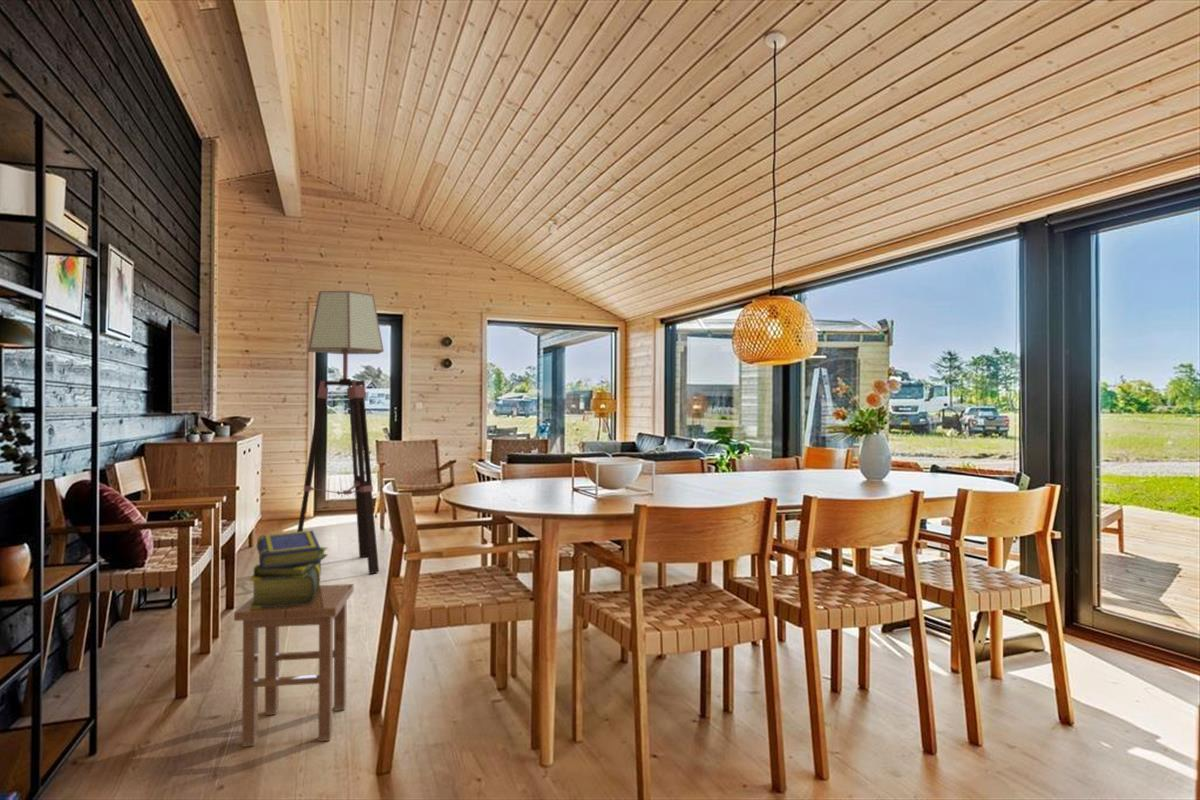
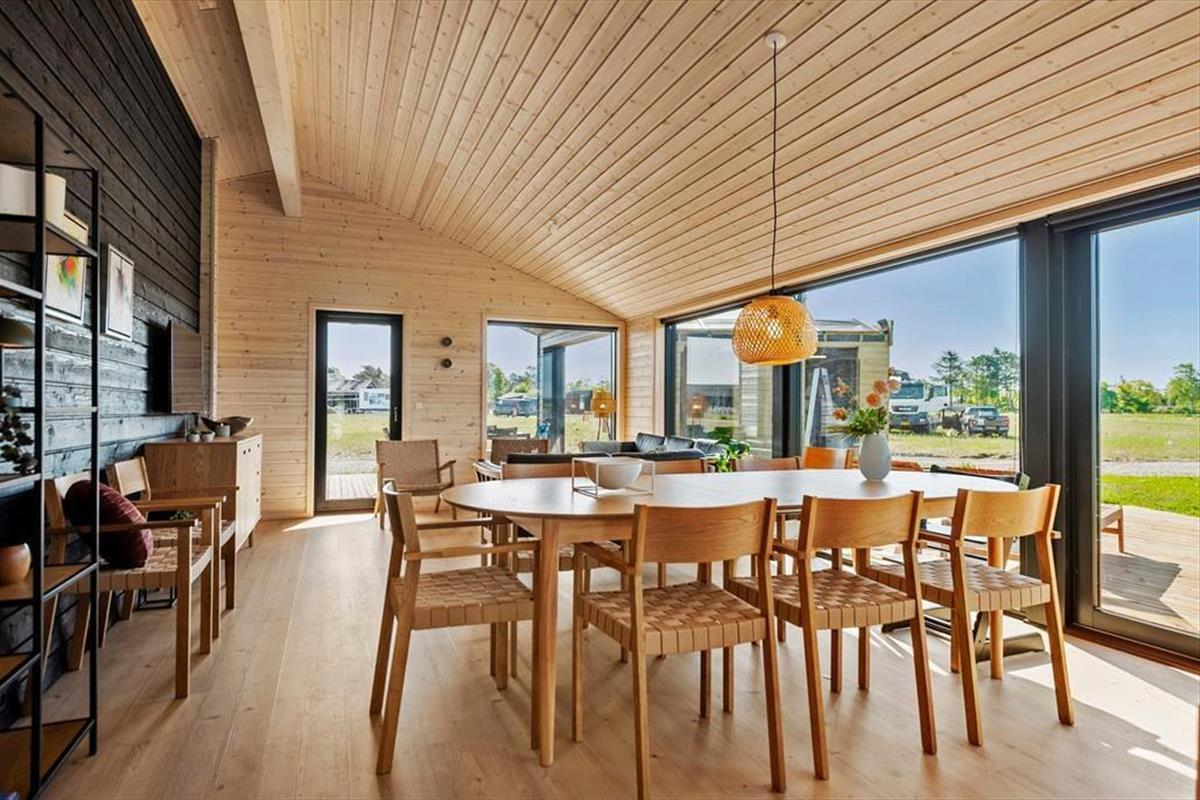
- floor lamp [296,290,385,575]
- stack of books [249,529,329,609]
- stool [233,583,355,748]
